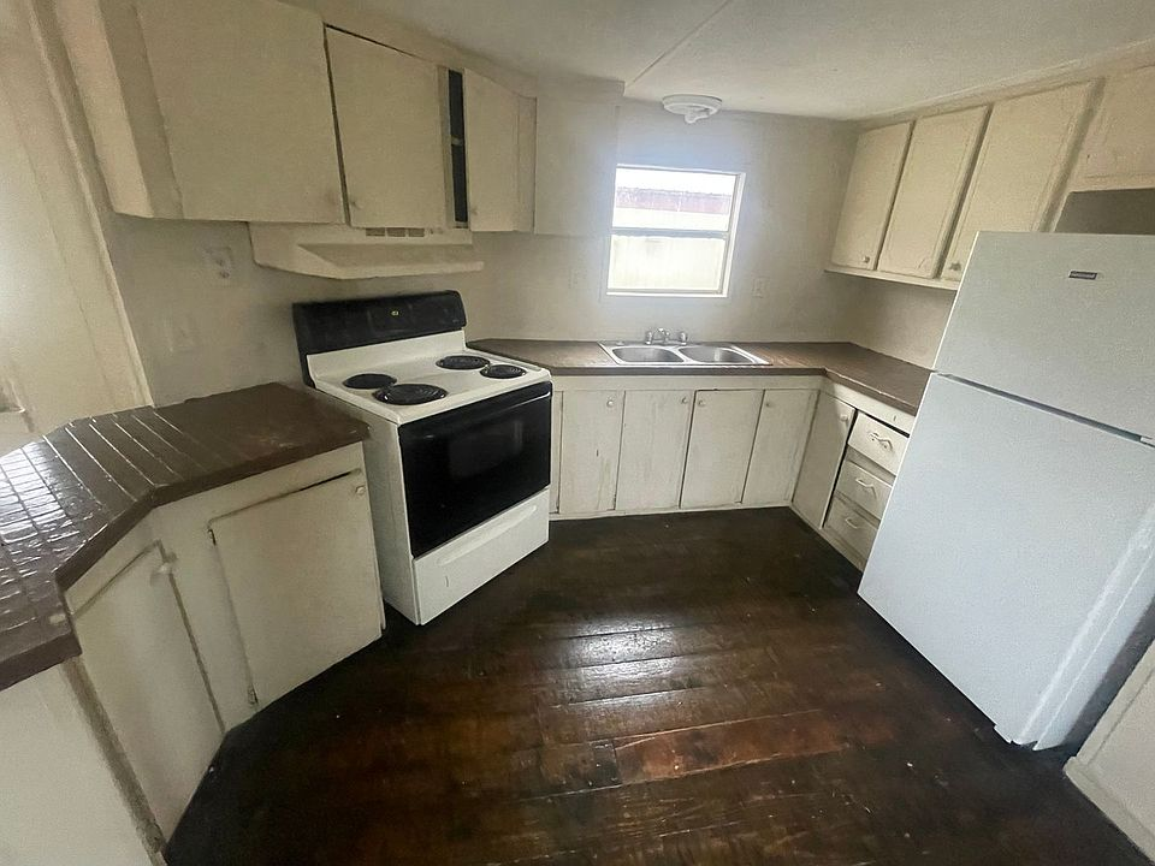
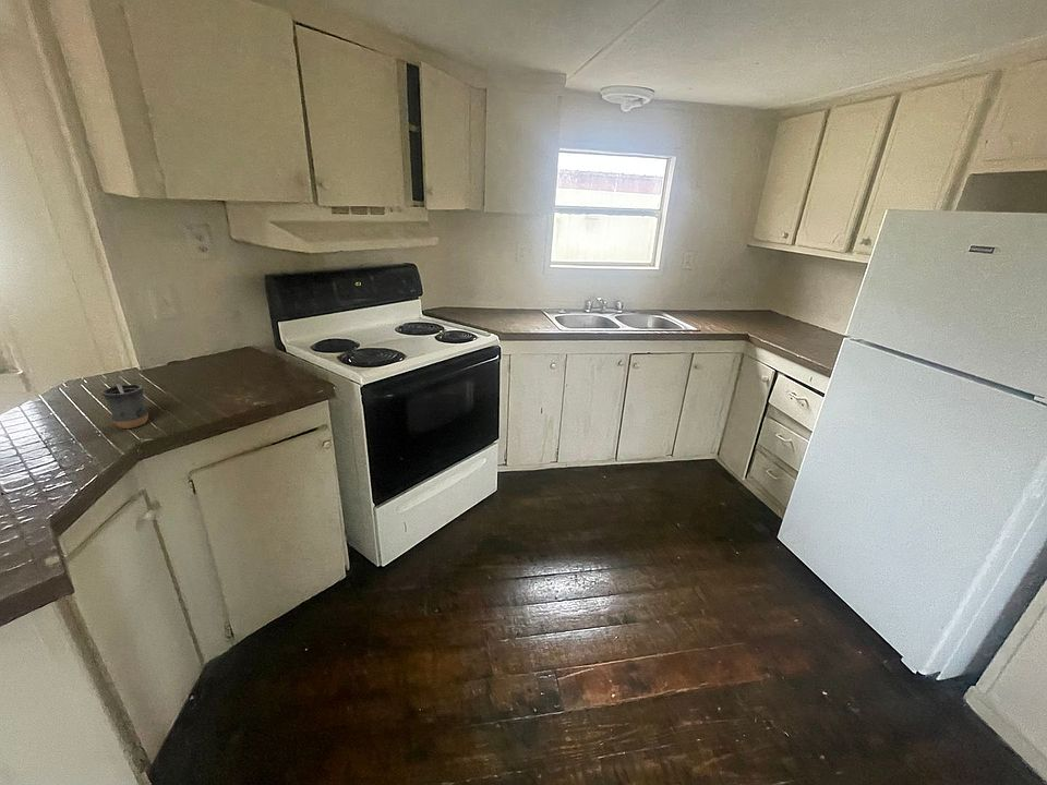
+ mug [99,379,149,430]
